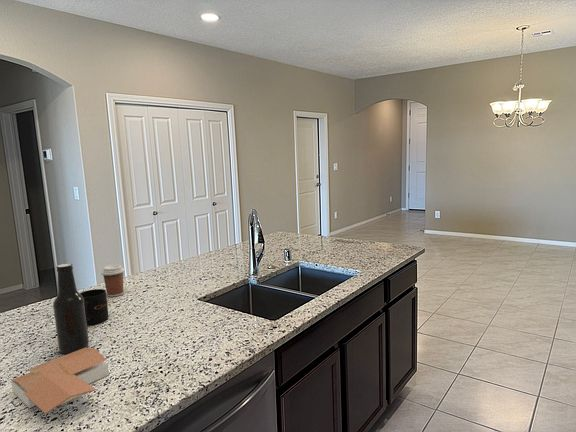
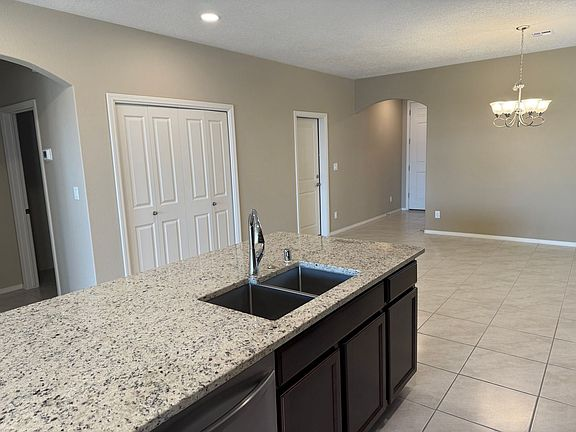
- mug [79,288,109,326]
- coffee cup [100,264,126,298]
- beer bottle [52,263,90,354]
- book [10,347,110,415]
